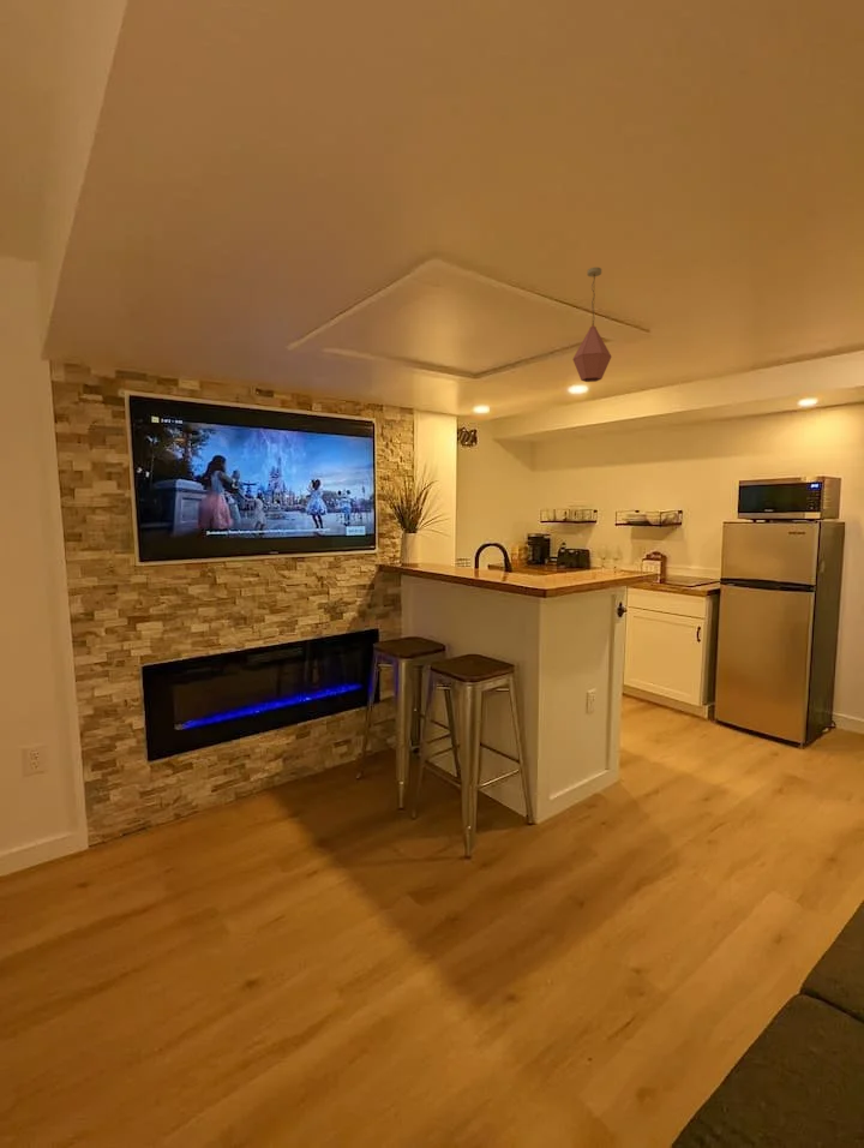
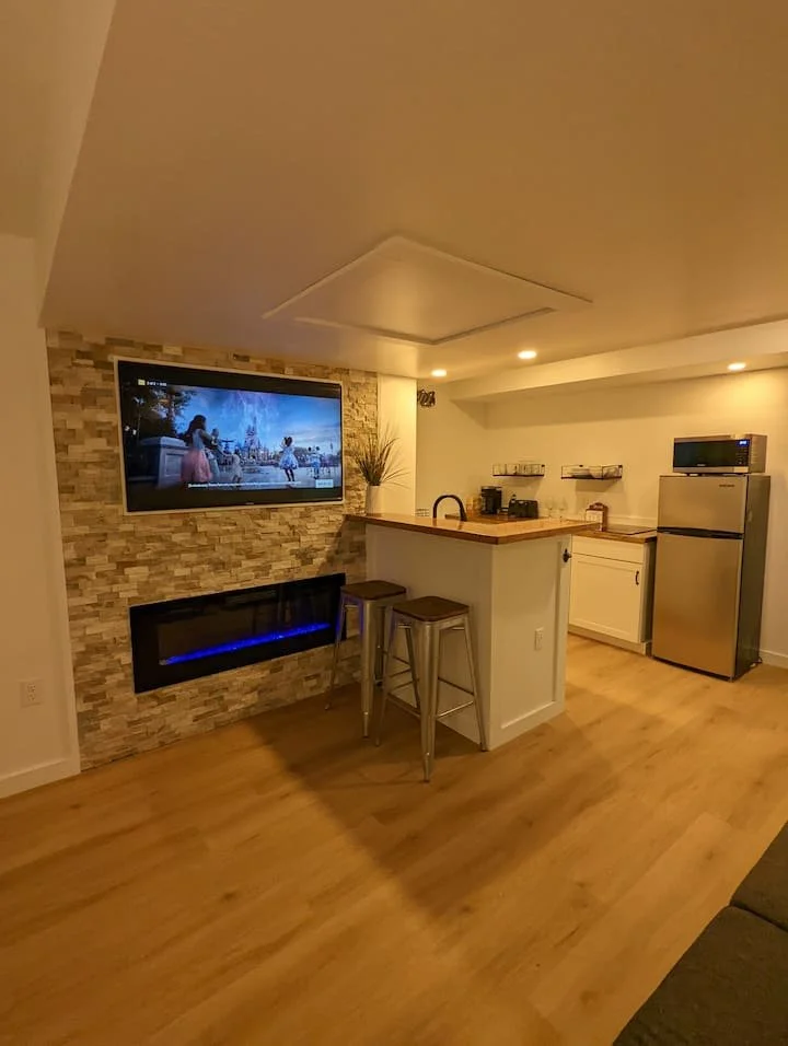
- pendant light [571,267,612,383]
